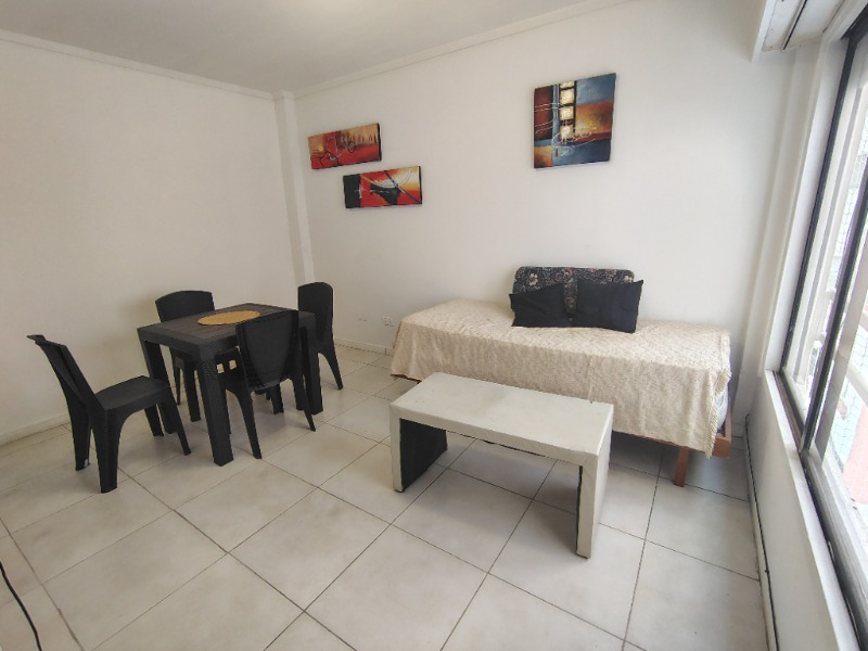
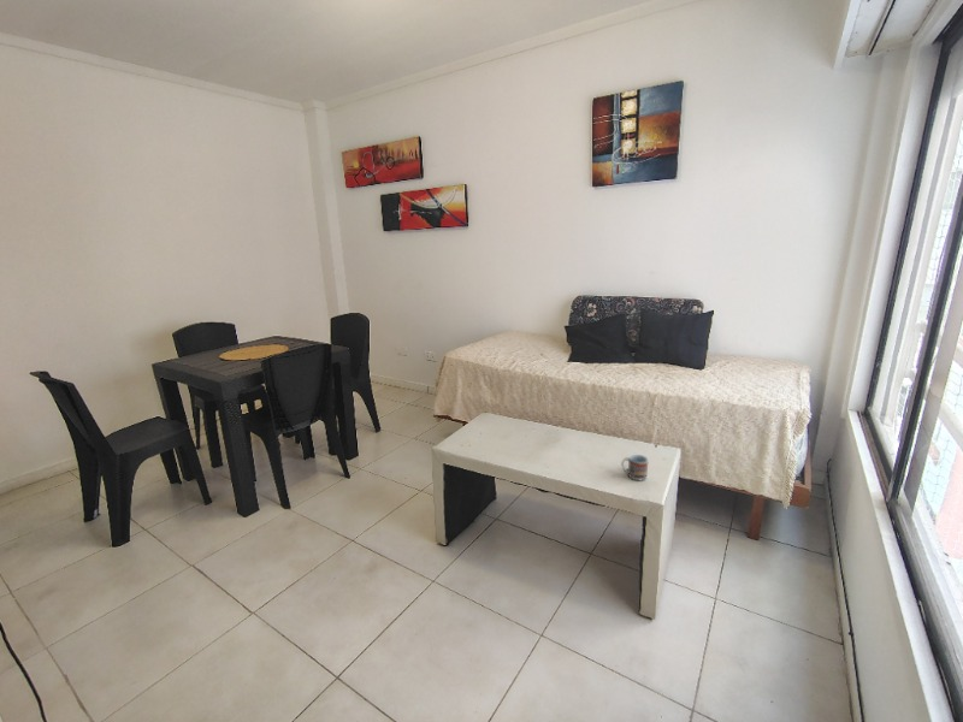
+ cup [621,454,650,481]
